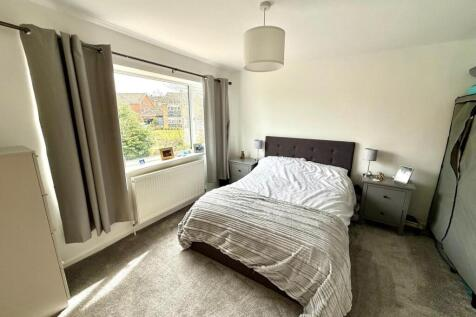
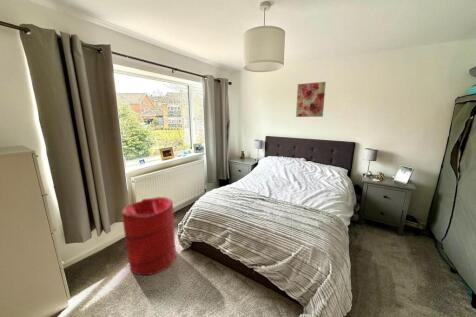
+ laundry hamper [121,196,177,276]
+ wall art [295,81,327,118]
